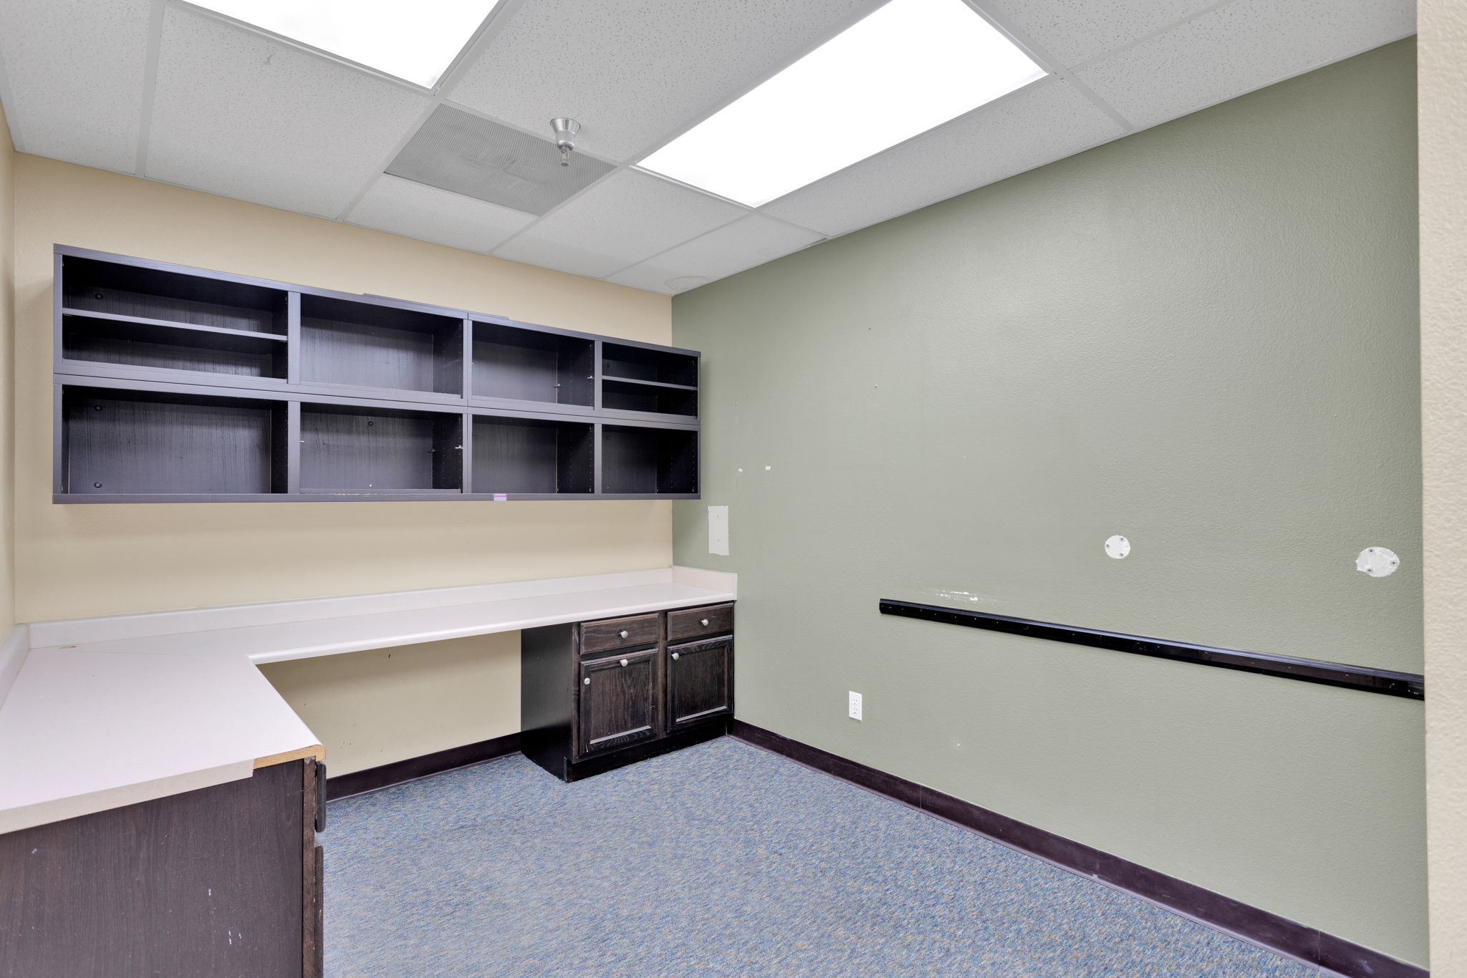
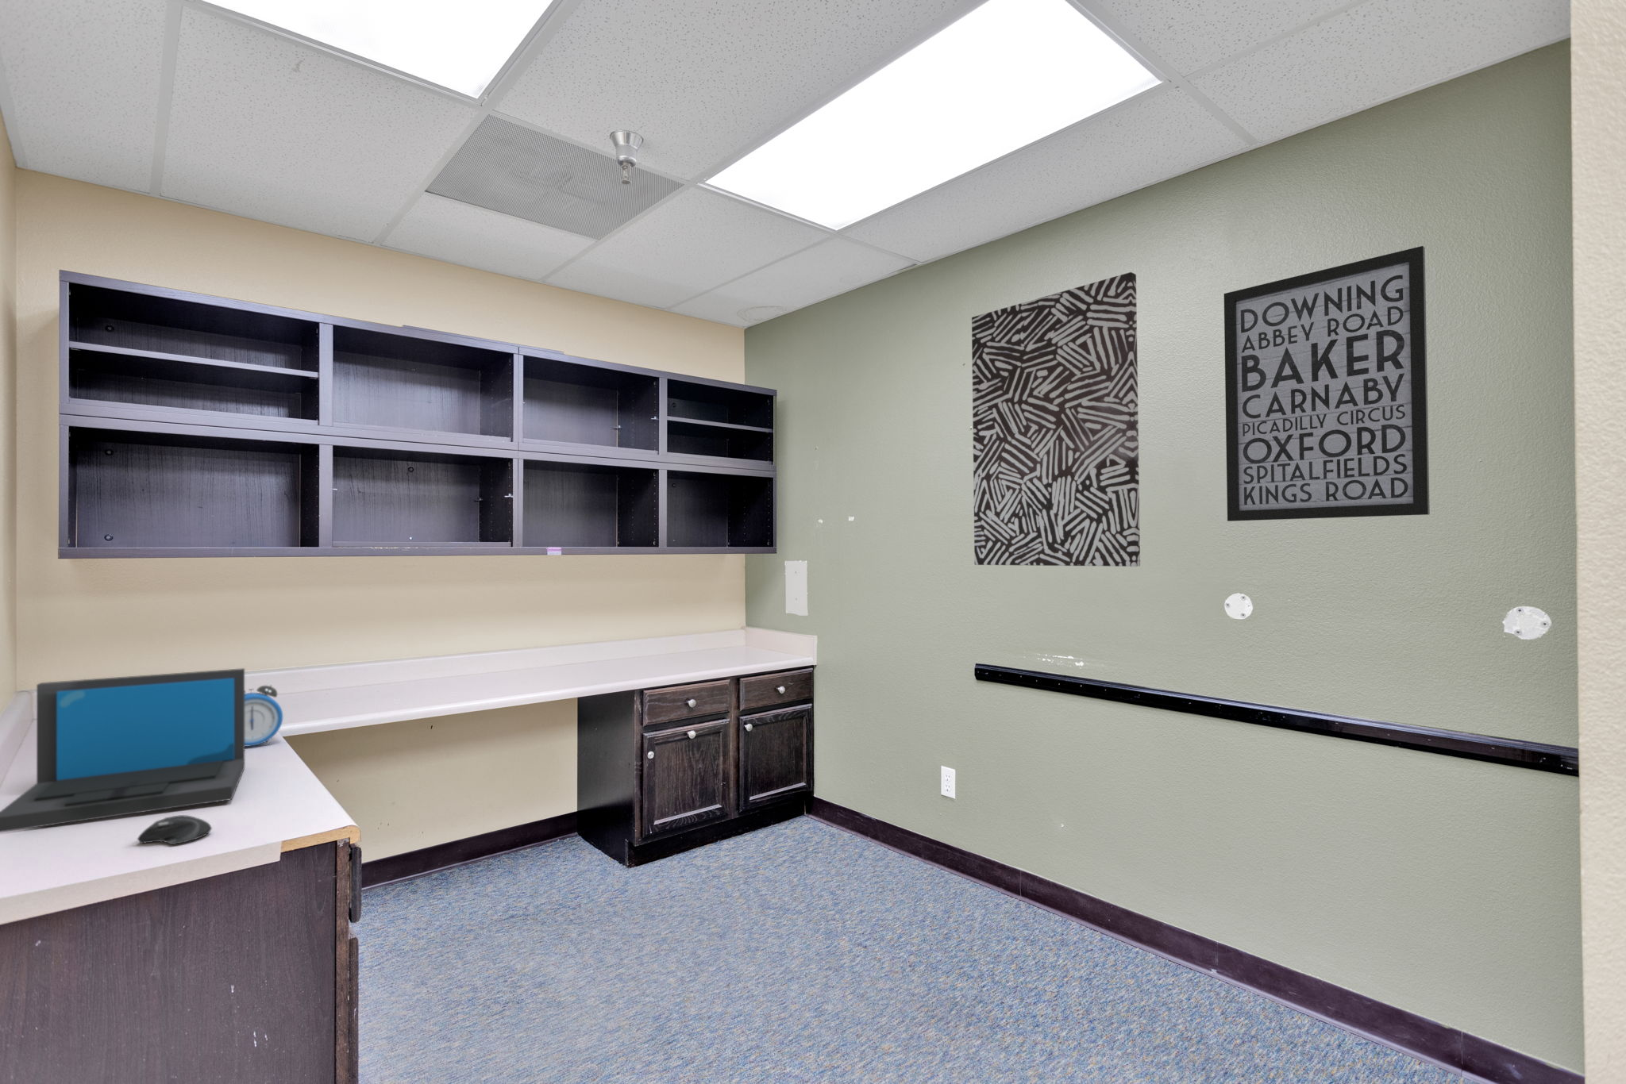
+ computer mouse [137,814,213,846]
+ wall art [1223,246,1431,523]
+ alarm clock [244,685,283,746]
+ laptop [0,668,246,834]
+ wall art [971,271,1141,567]
